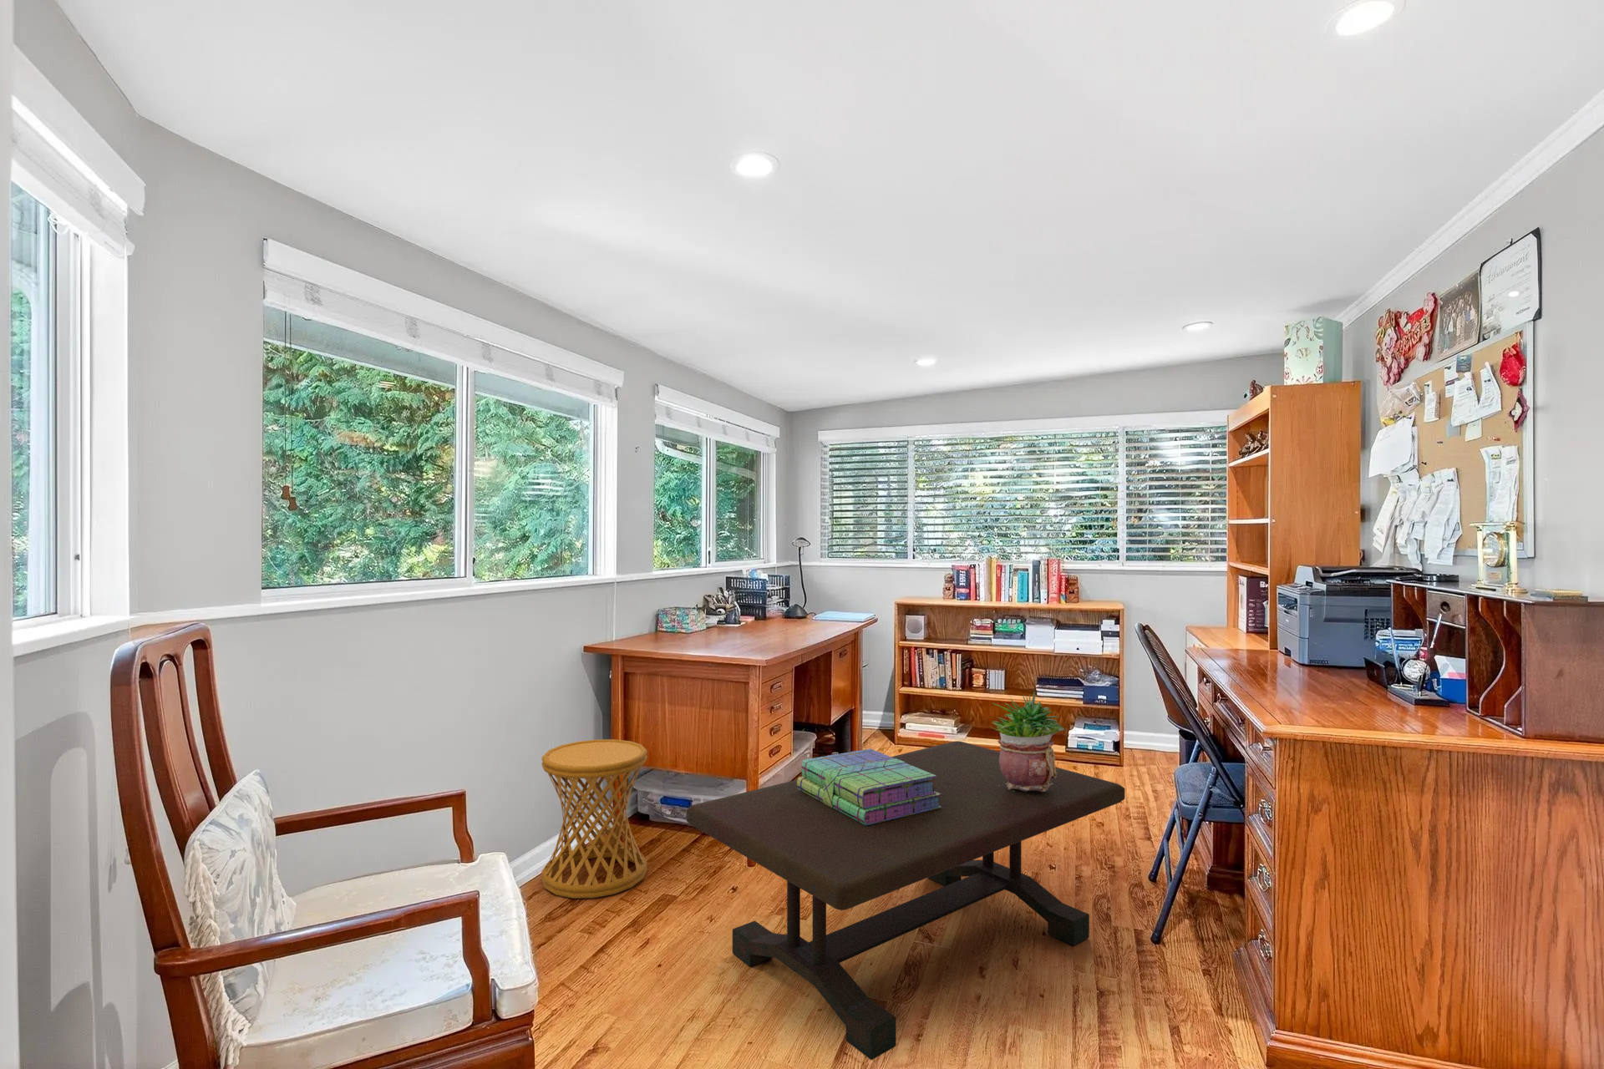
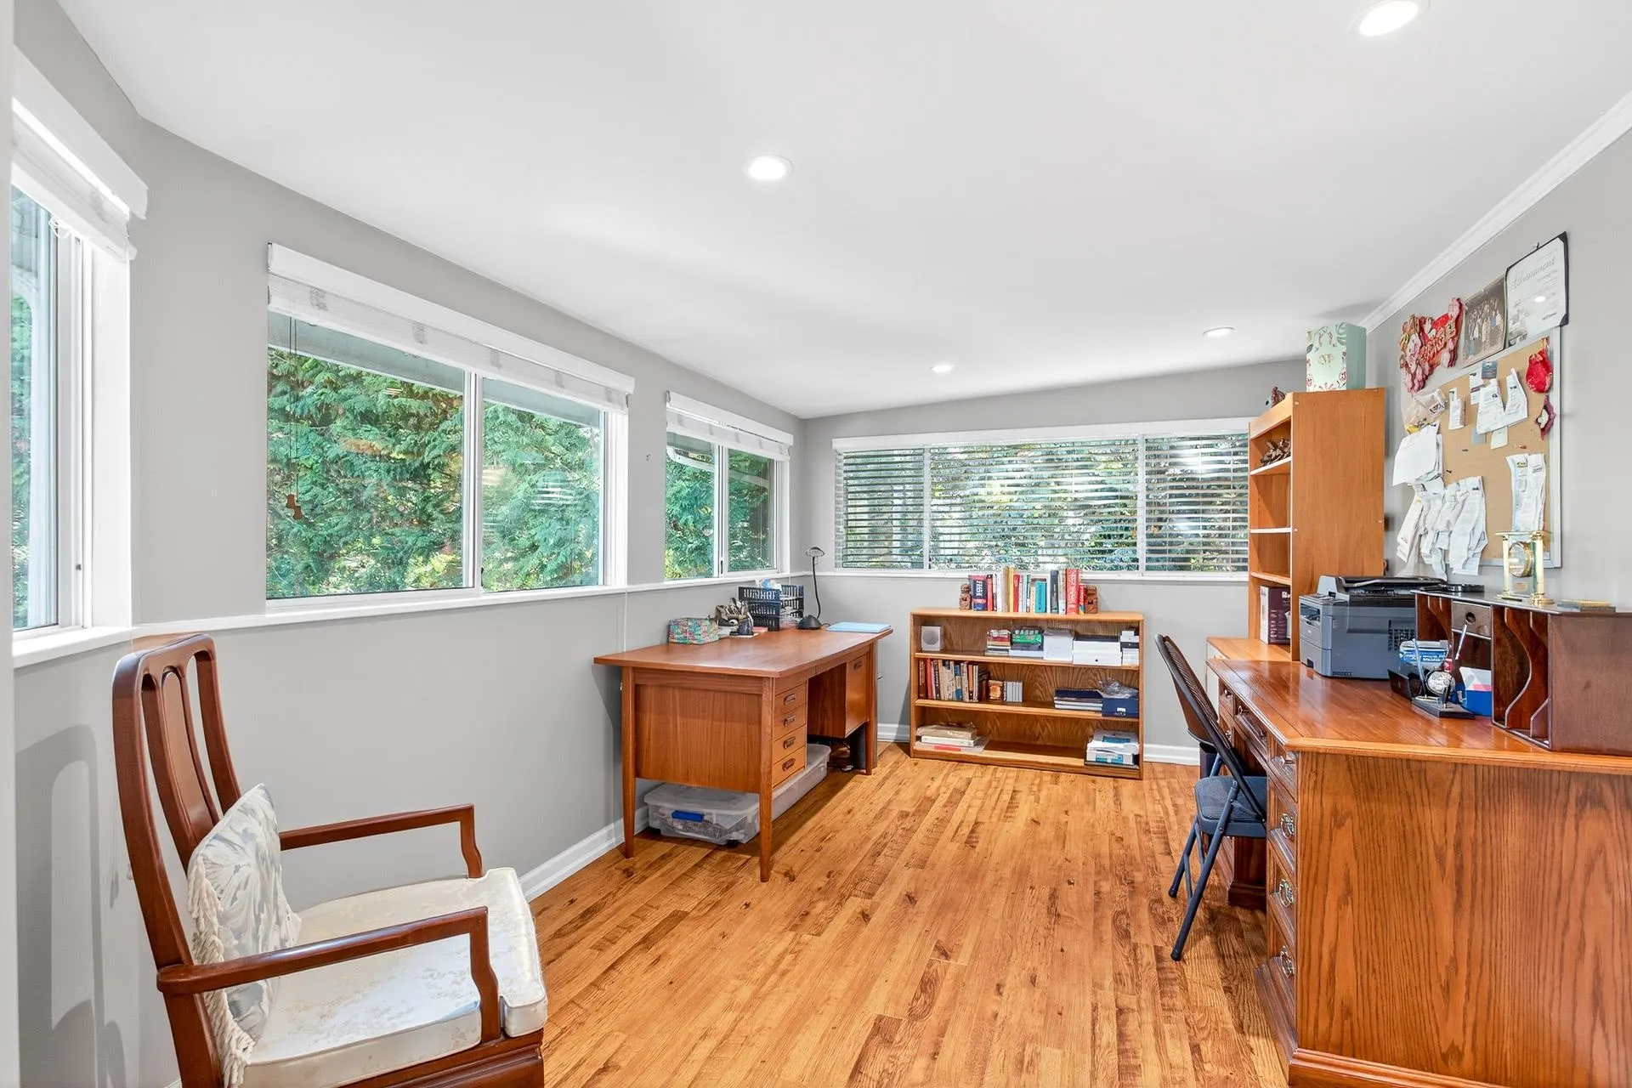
- coffee table [686,740,1125,1061]
- potted plant [989,692,1066,792]
- side table [541,739,648,900]
- stack of books [797,748,942,826]
